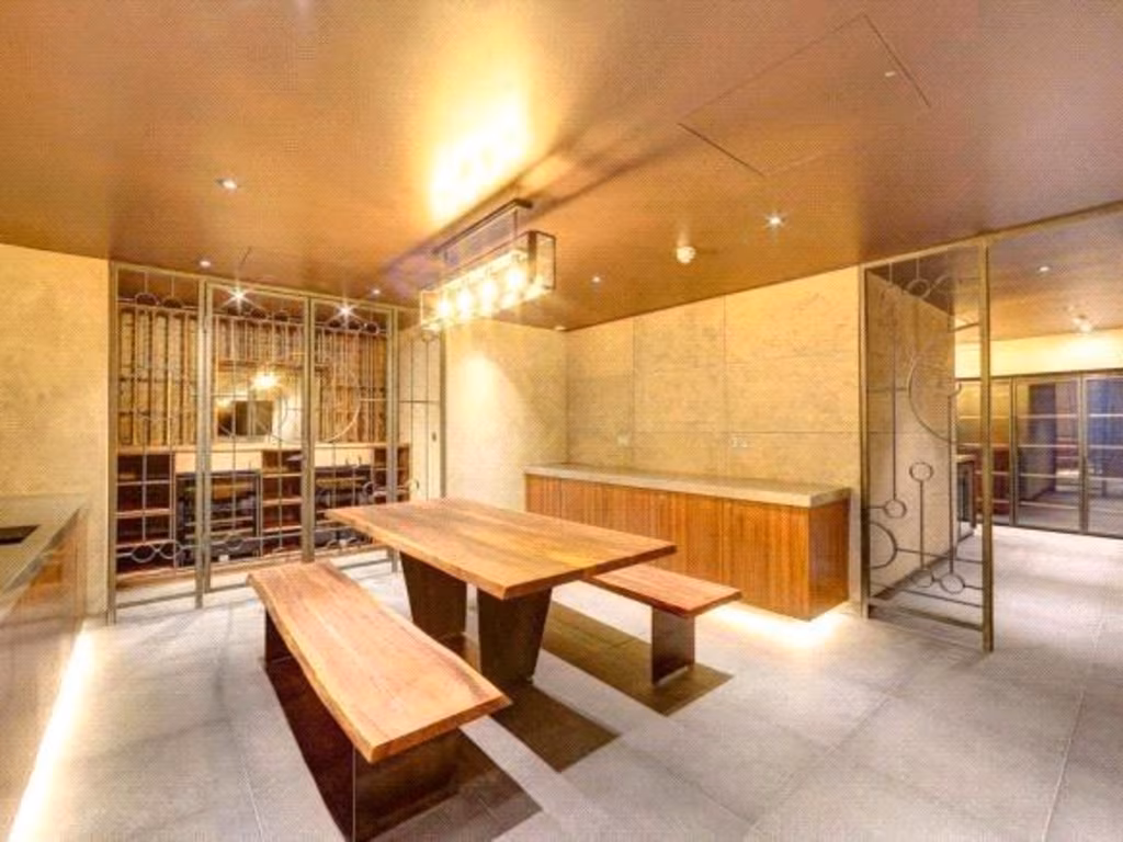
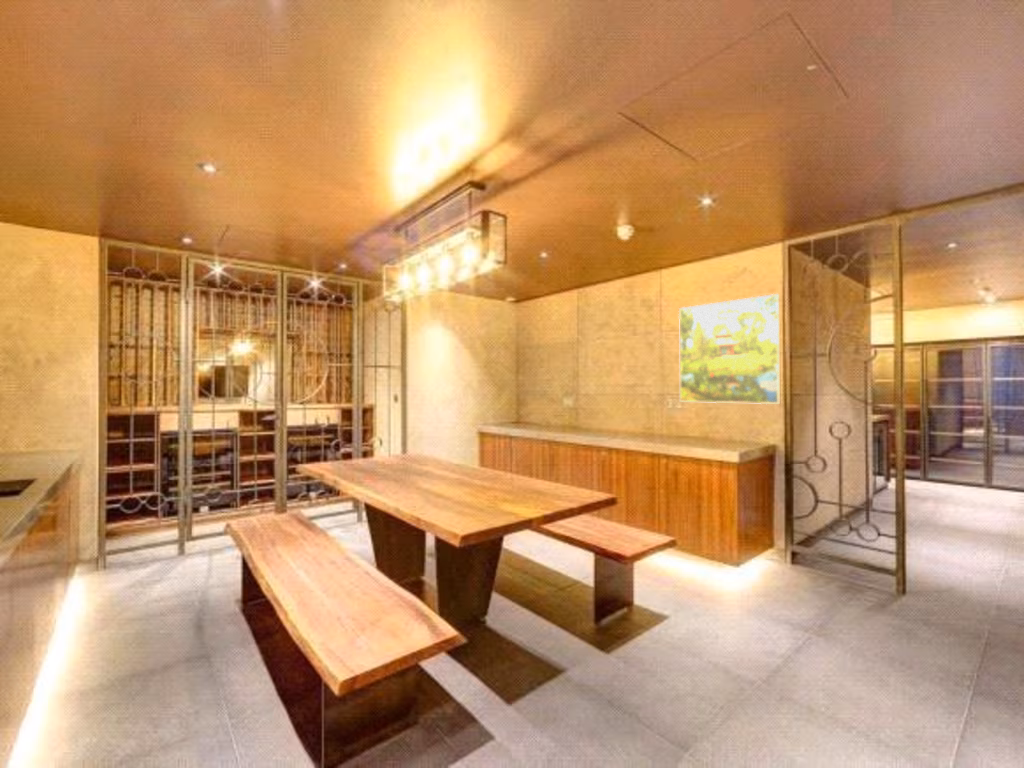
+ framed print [678,293,781,405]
